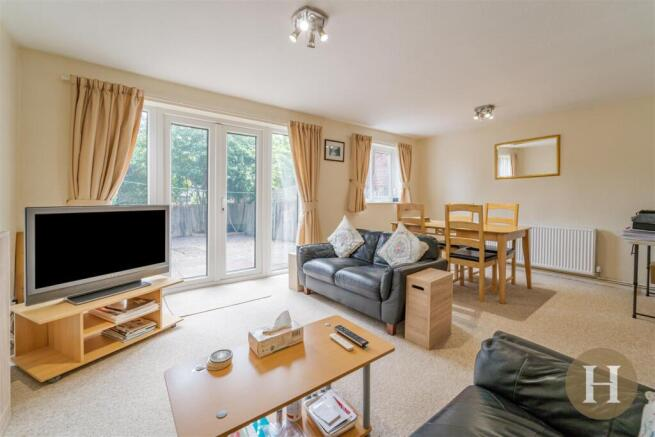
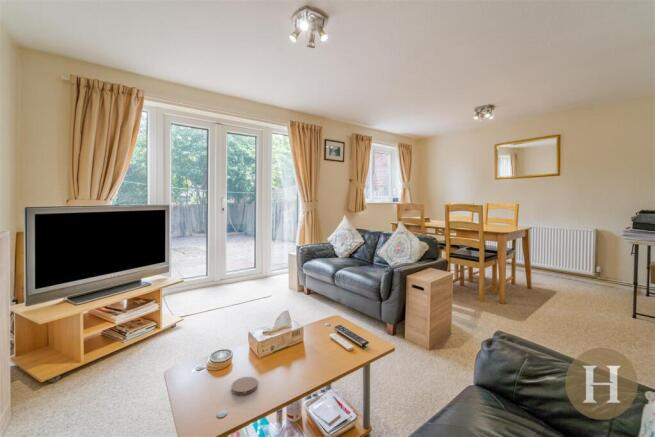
+ coaster [231,376,258,396]
